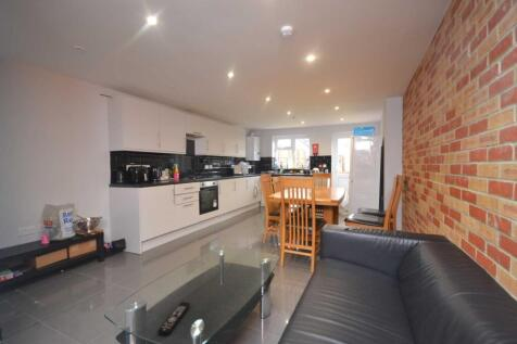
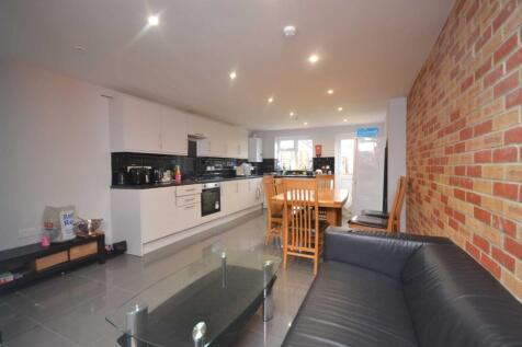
- remote control [156,301,191,336]
